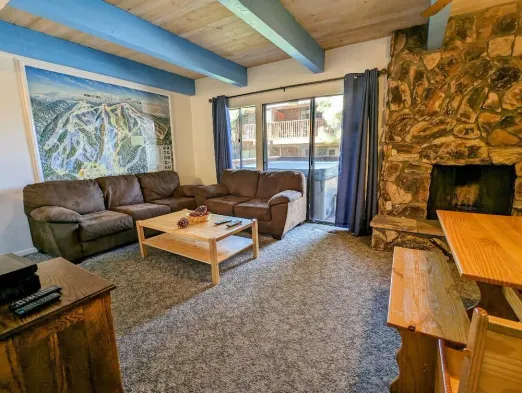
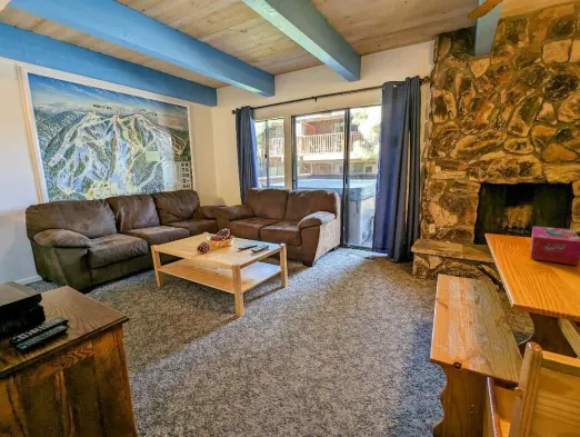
+ tissue box [530,225,580,267]
